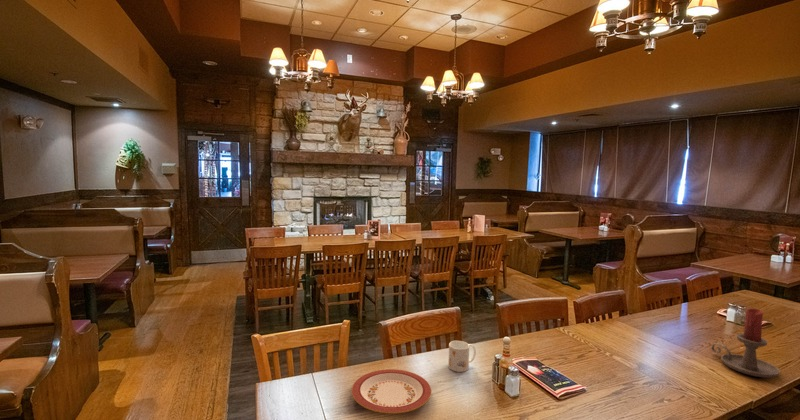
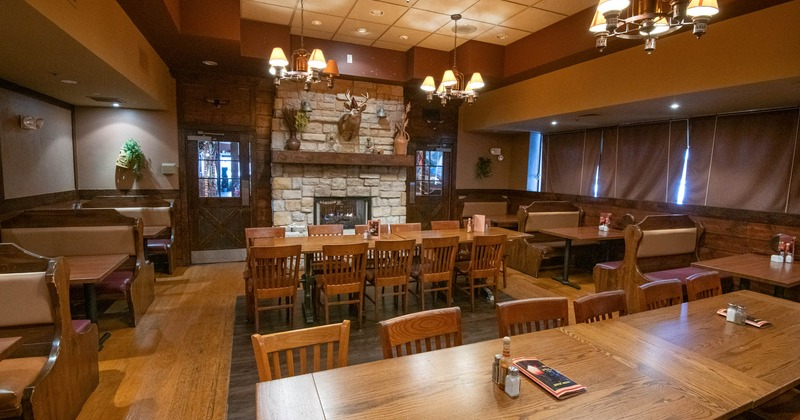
- plate [351,368,432,415]
- candle holder [710,307,781,379]
- mug [447,340,477,373]
